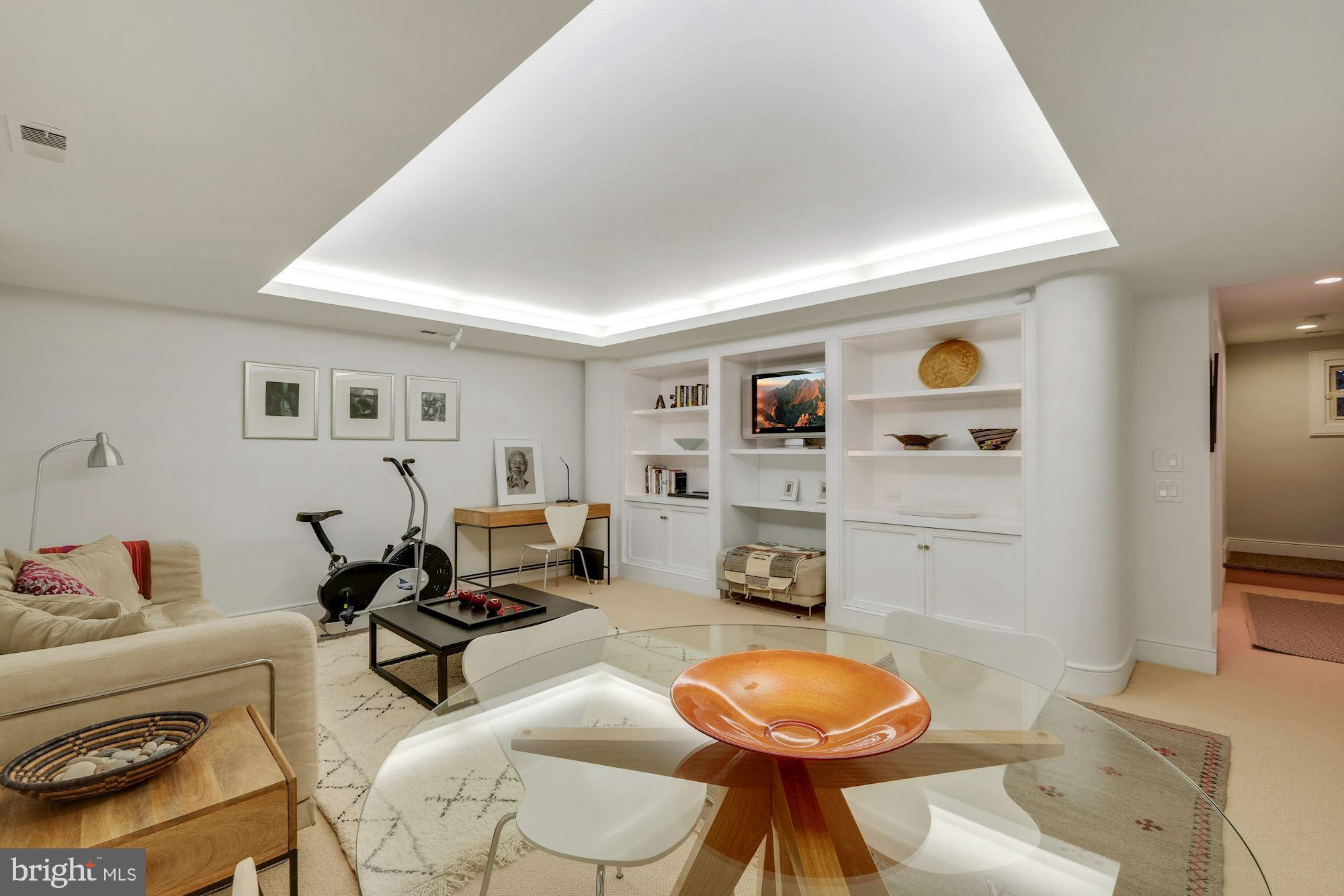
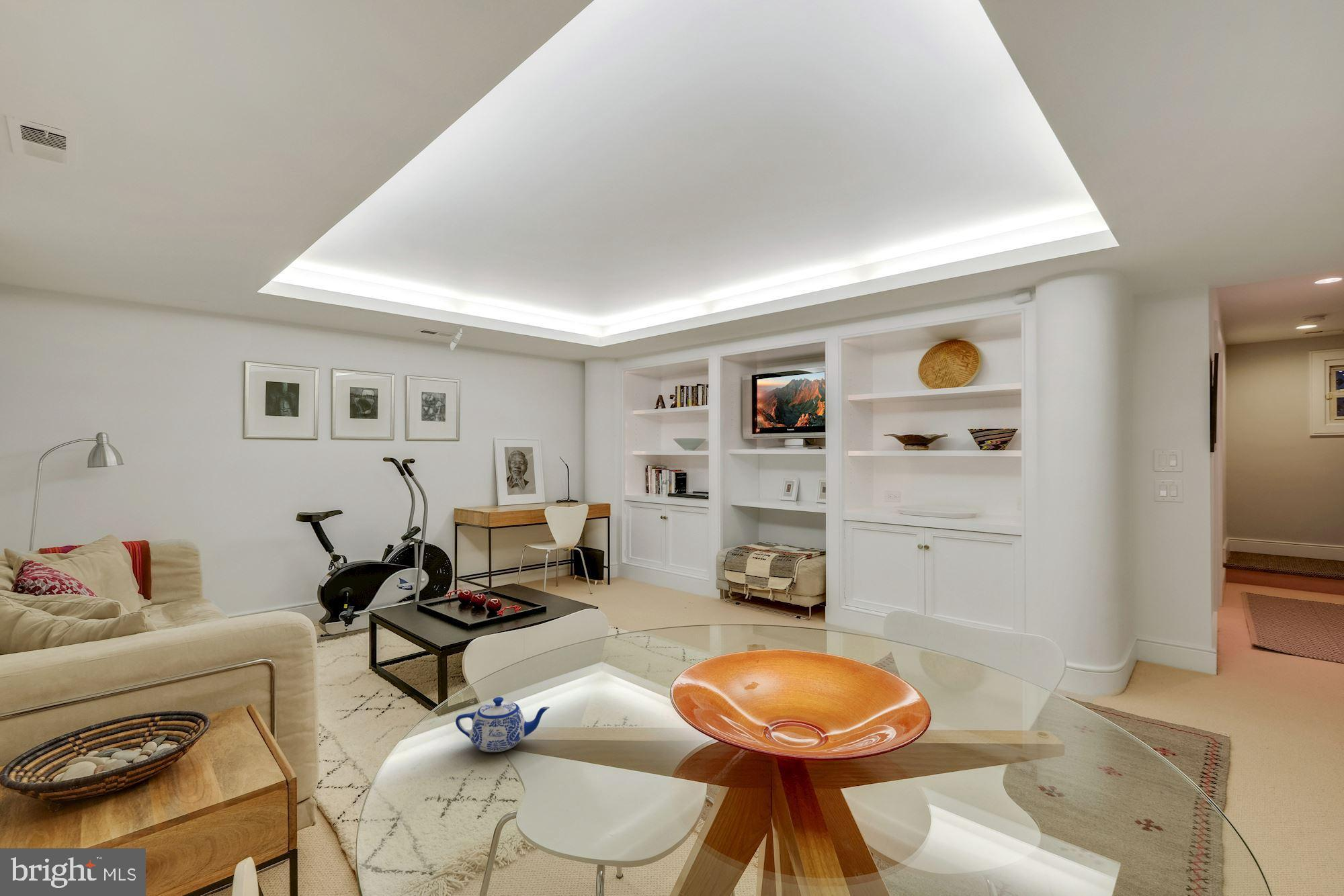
+ teapot [455,697,550,753]
